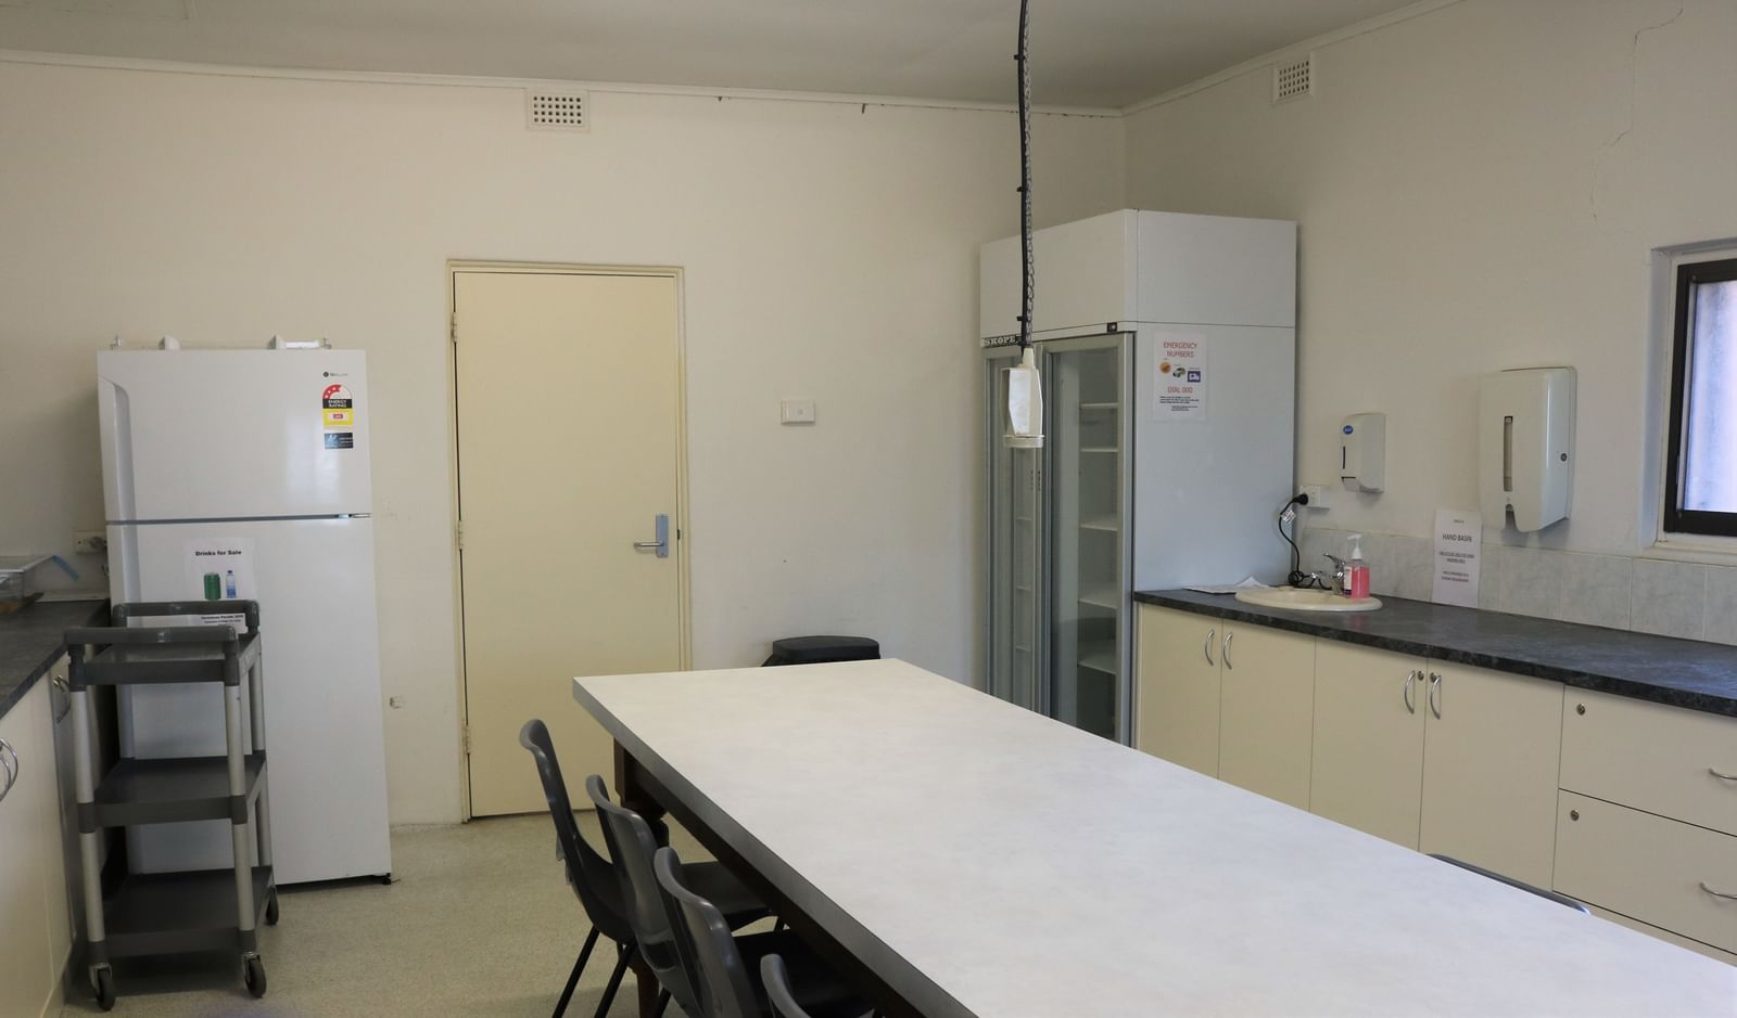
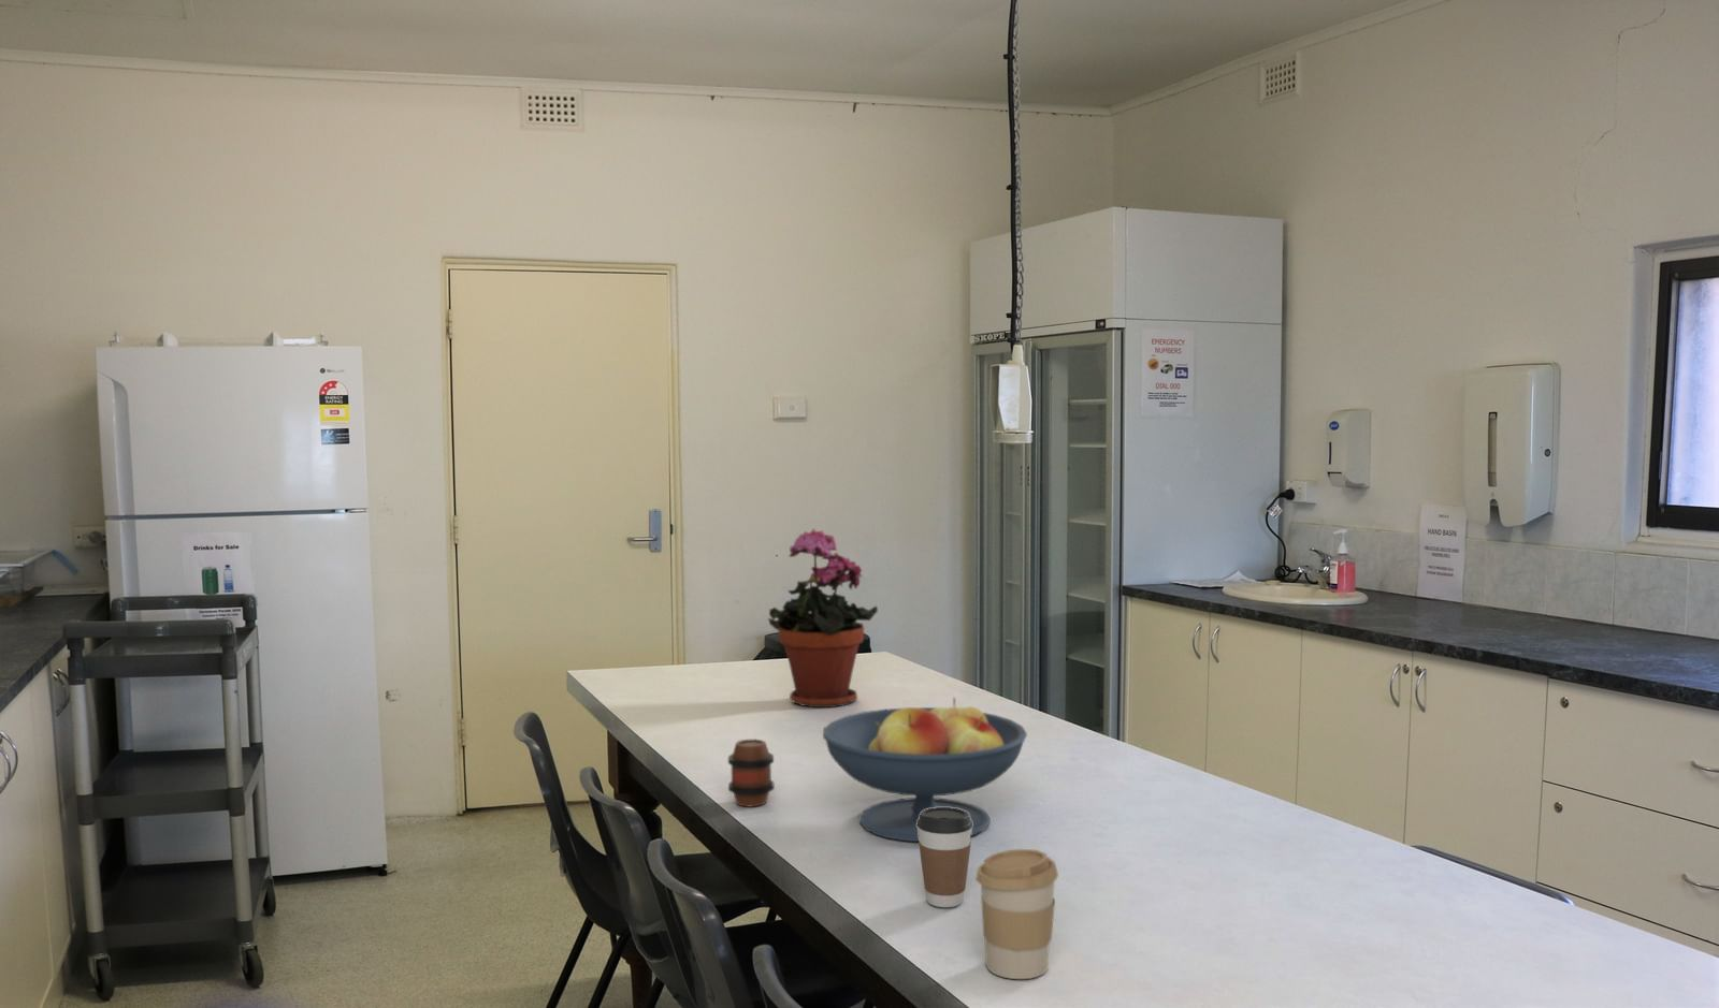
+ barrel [727,738,775,809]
+ coffee cup [976,848,1059,980]
+ potted plant [767,527,879,708]
+ coffee cup [916,808,972,908]
+ fruit bowl [822,697,1029,842]
